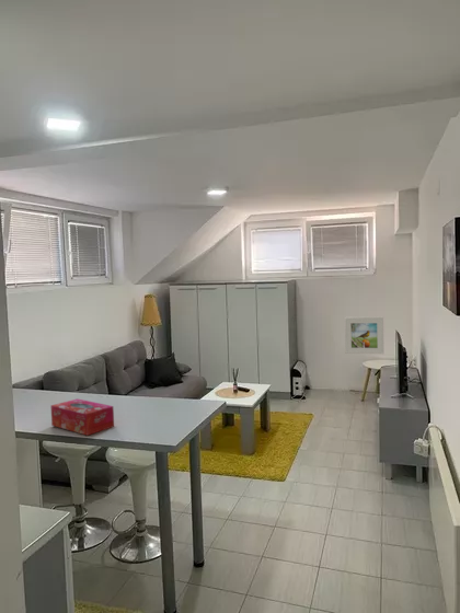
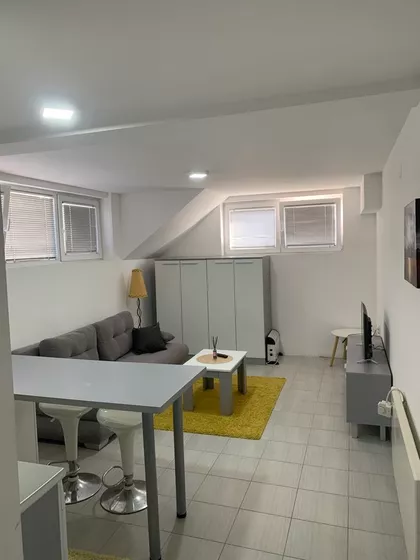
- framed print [344,316,384,355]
- tissue box [49,397,115,437]
